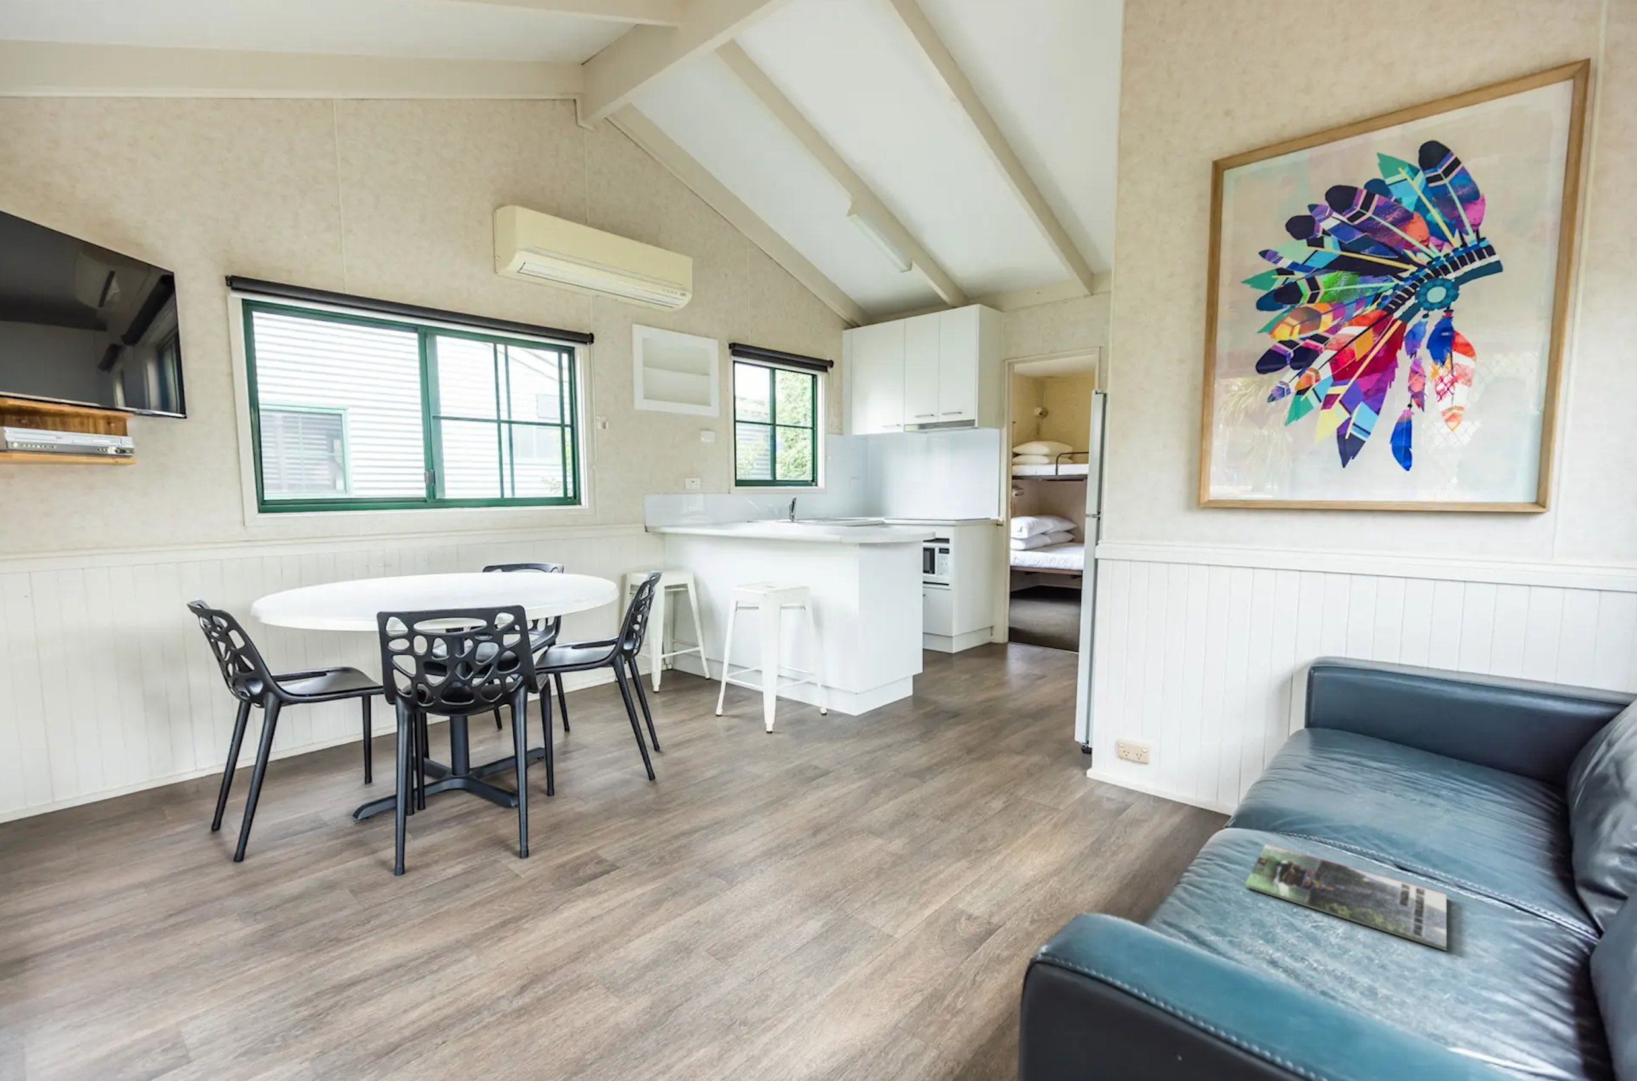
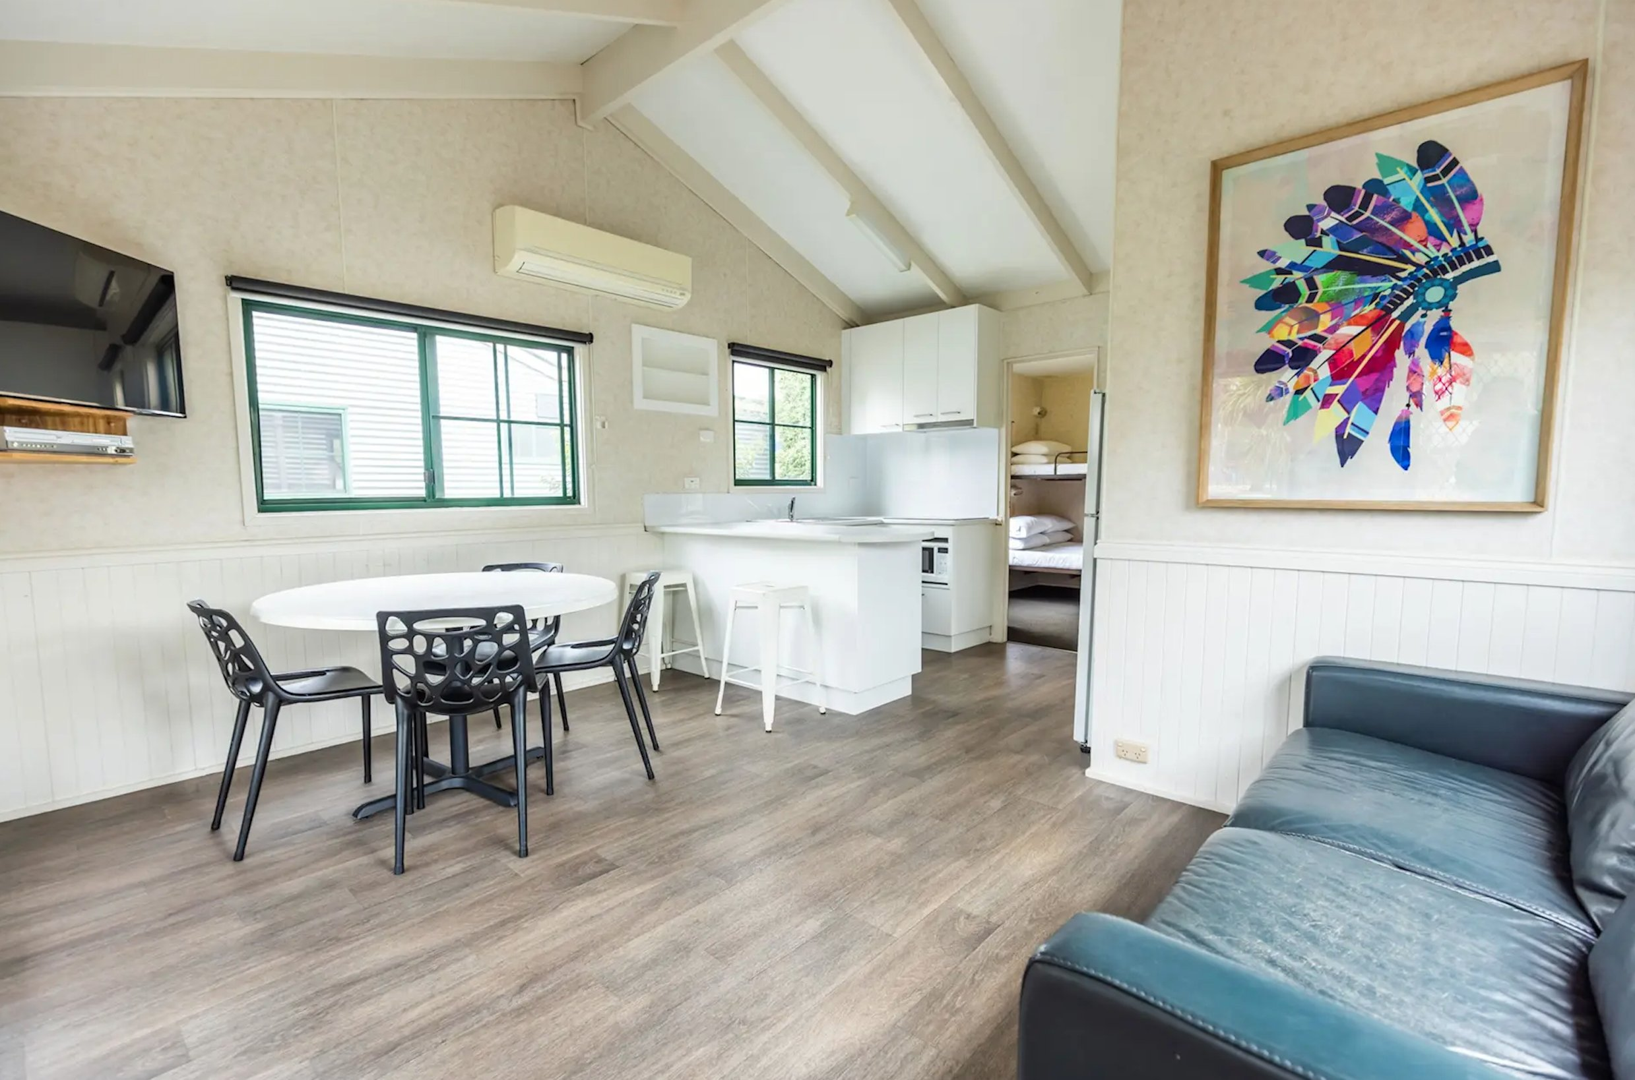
- magazine [1245,843,1447,951]
